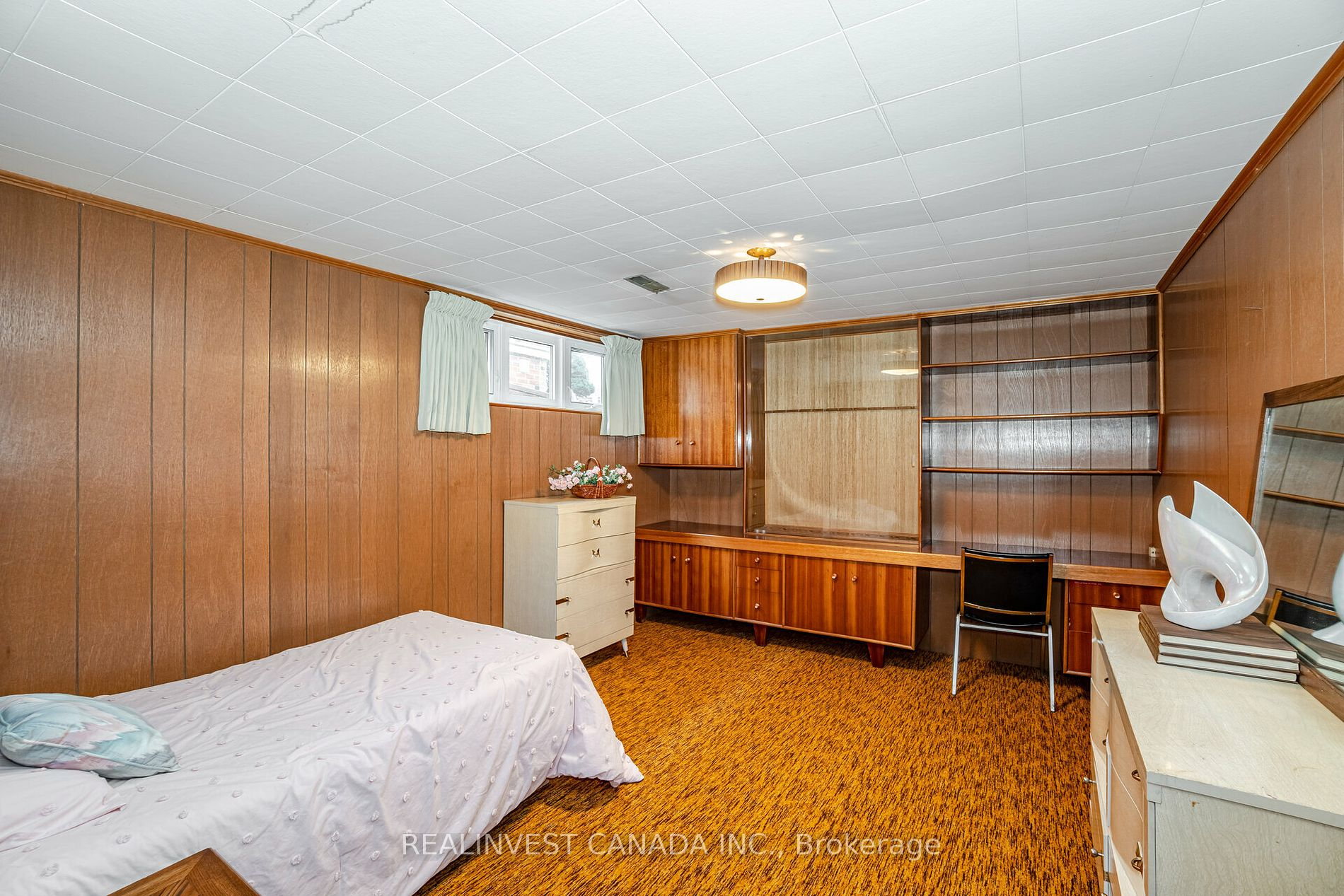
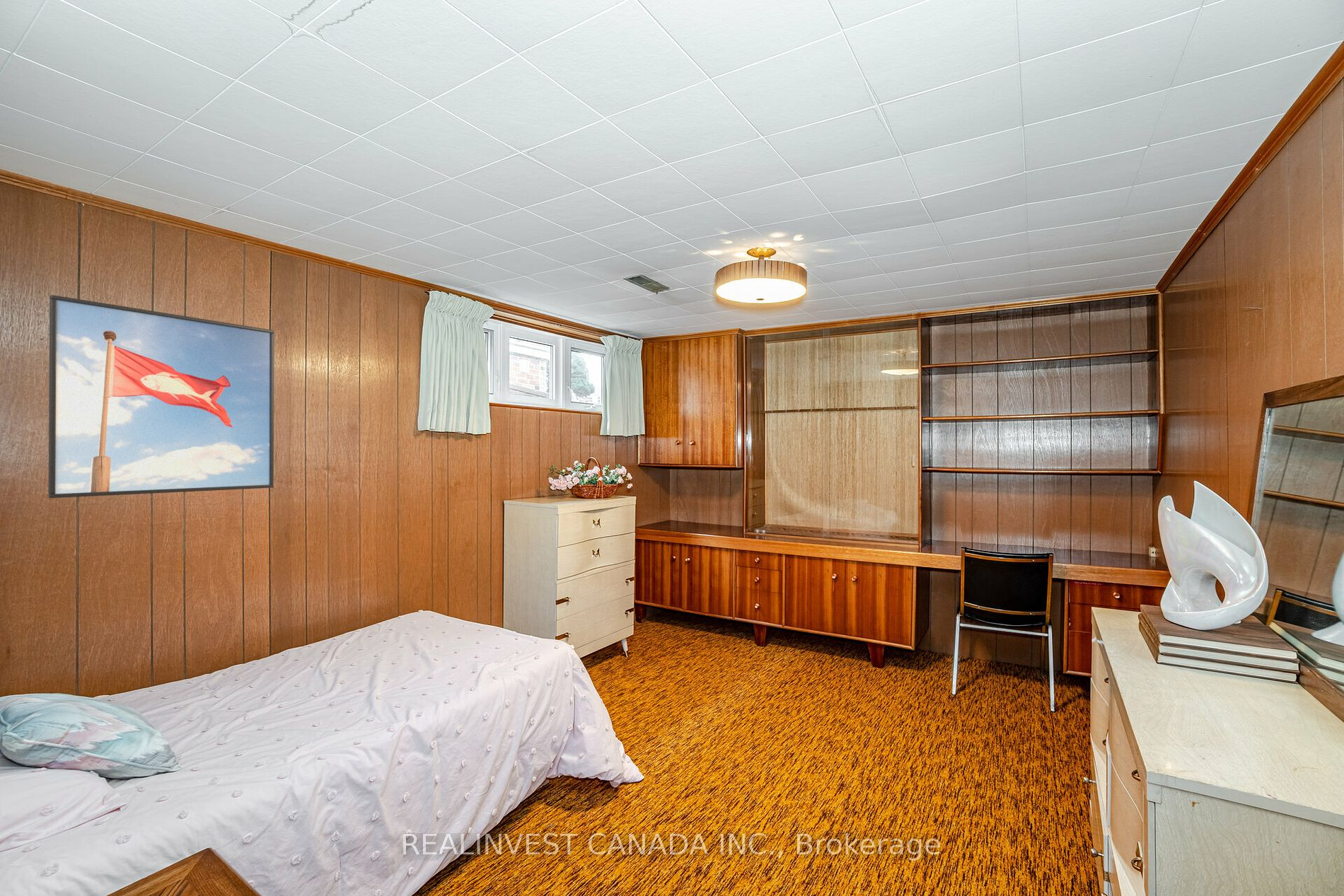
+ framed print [47,294,275,499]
